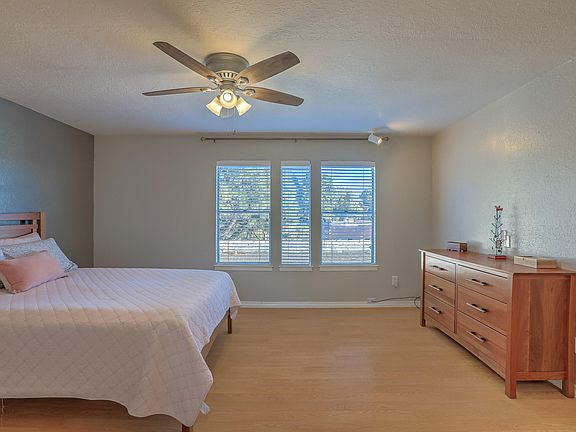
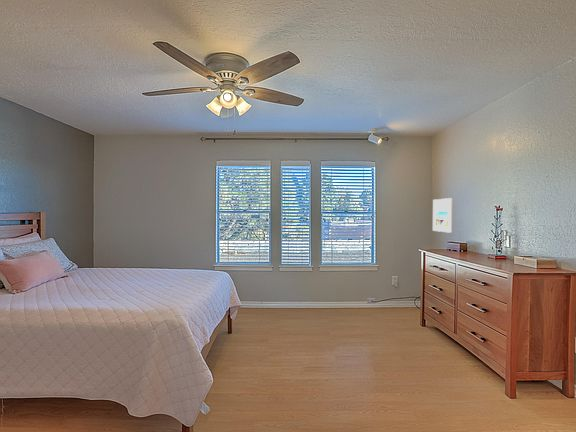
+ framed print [432,197,453,234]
